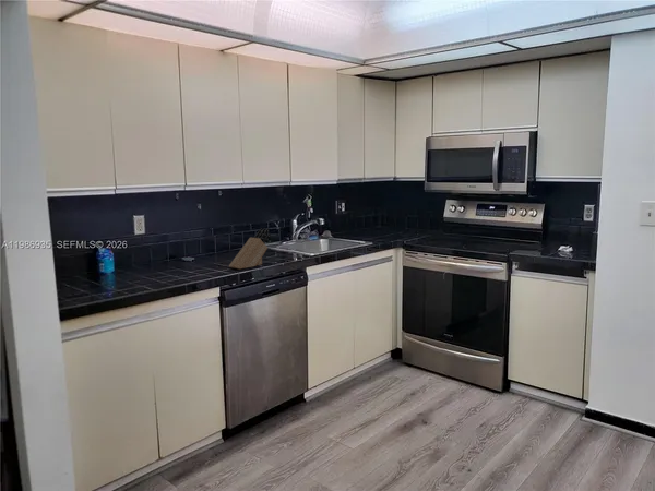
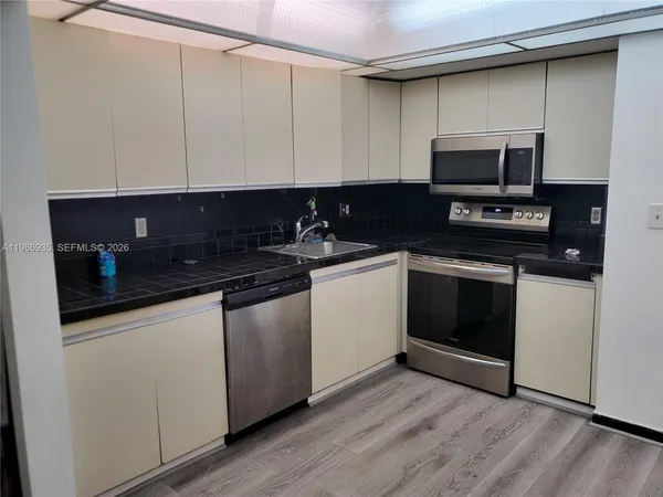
- knife block [228,227,271,270]
